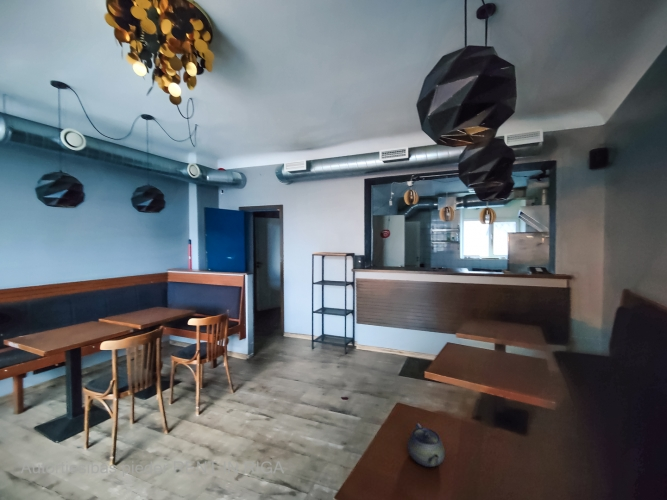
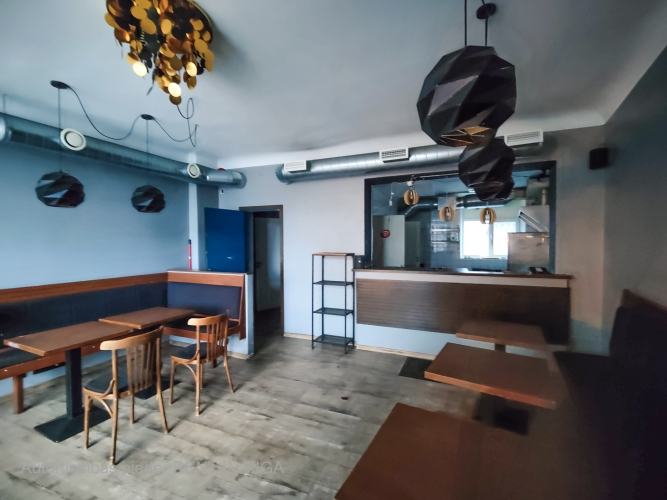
- teapot [406,422,446,468]
